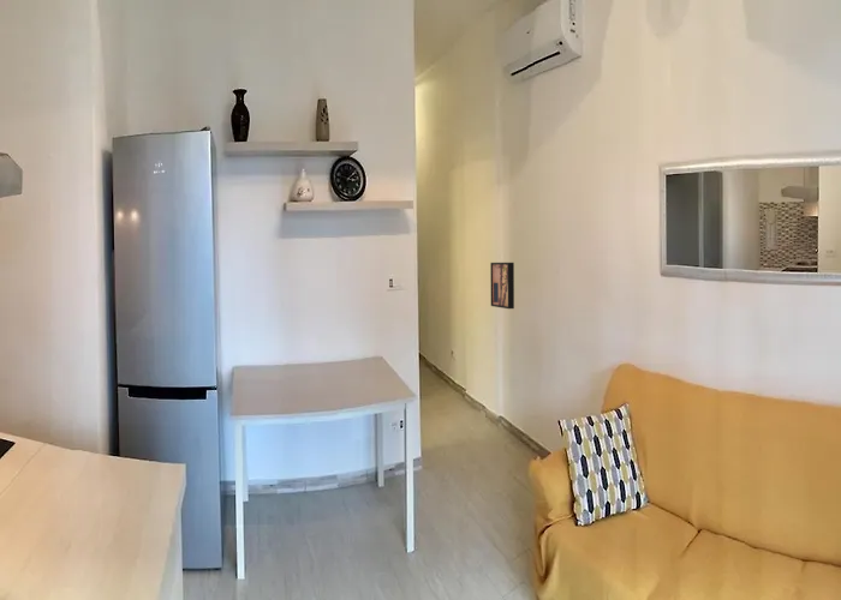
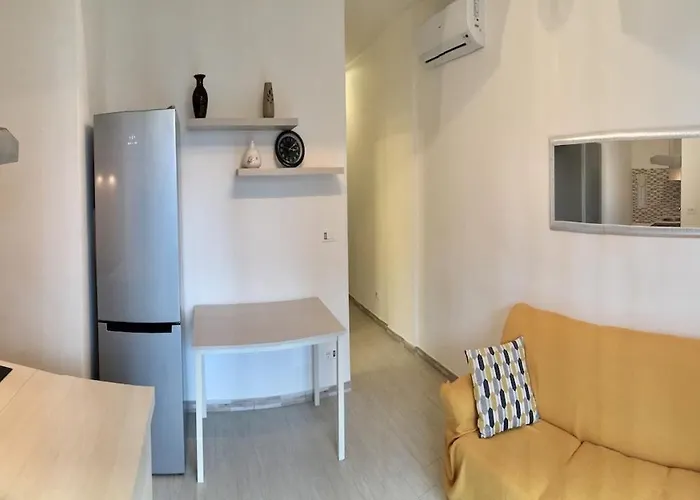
- wall art [489,262,515,310]
